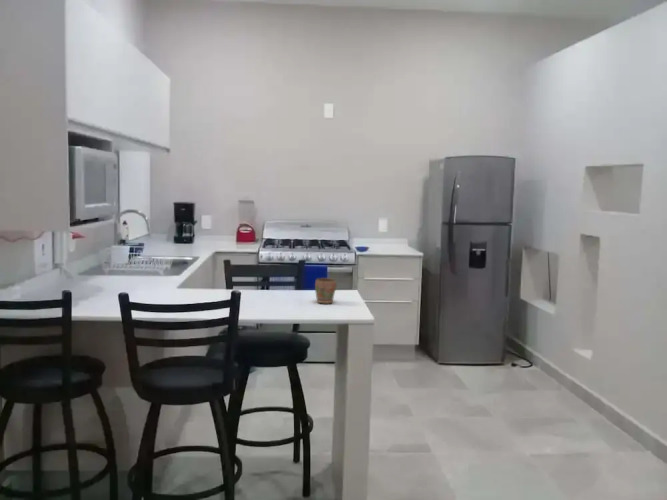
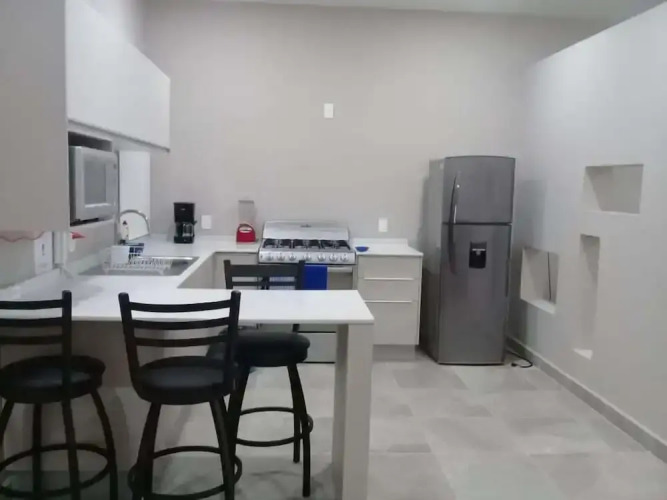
- mug [314,277,338,304]
